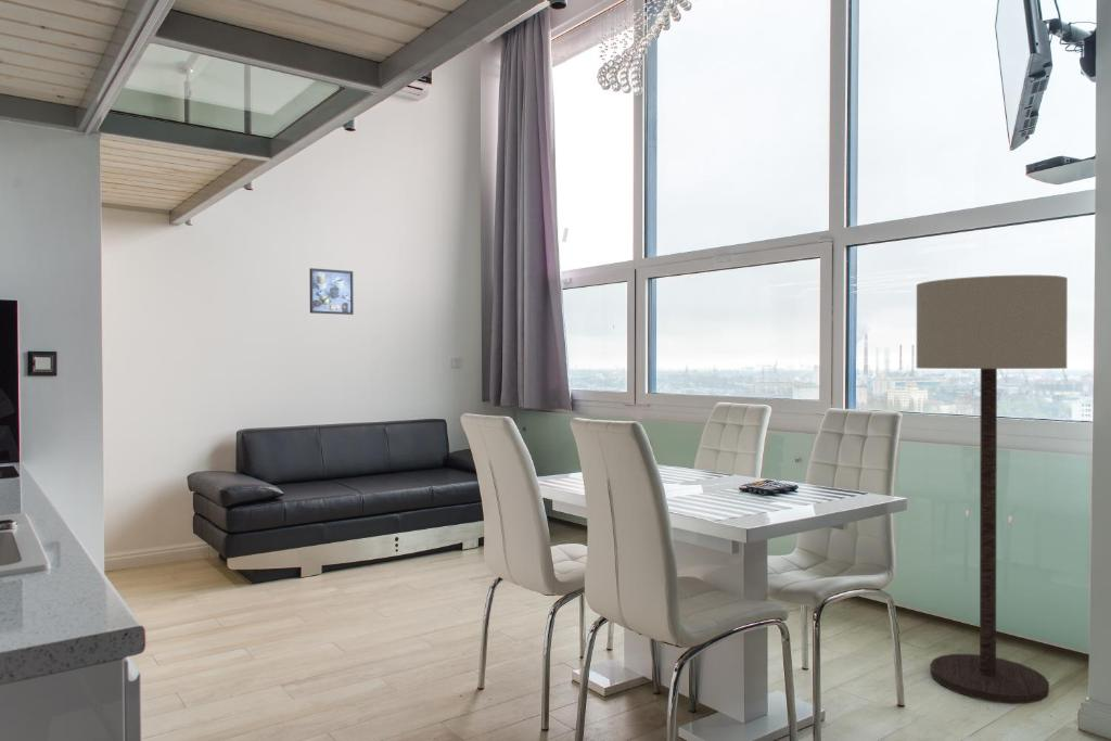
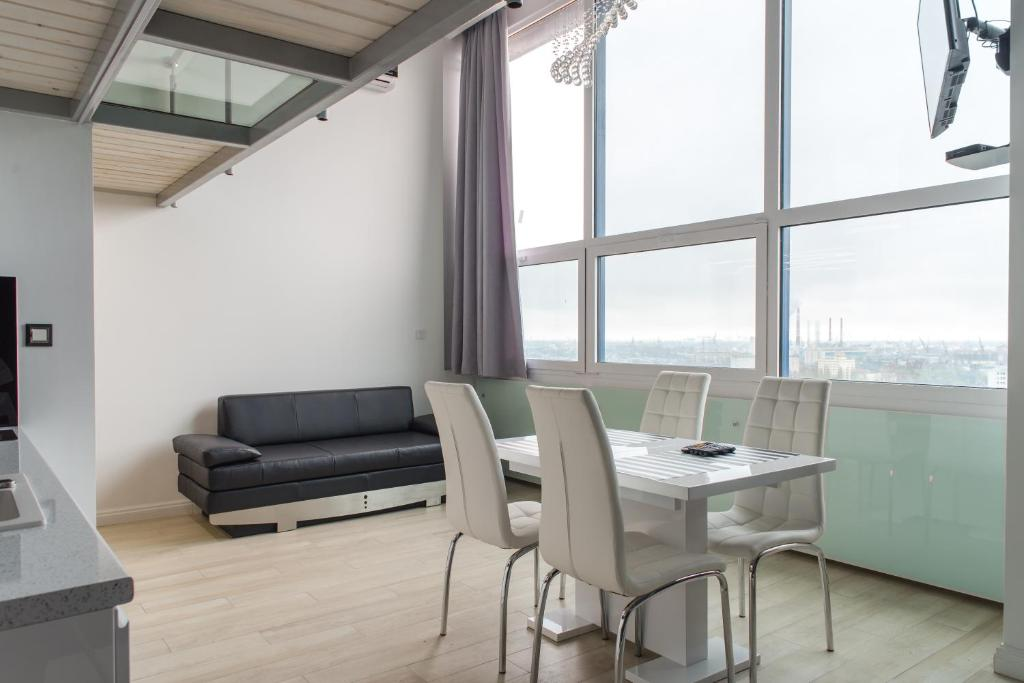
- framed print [308,267,355,316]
- floor lamp [916,274,1069,705]
